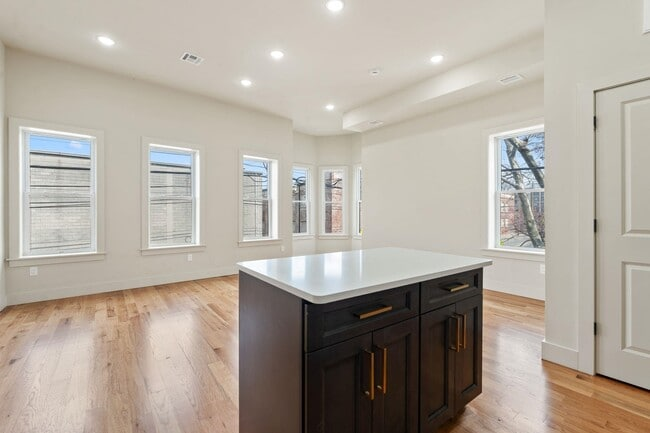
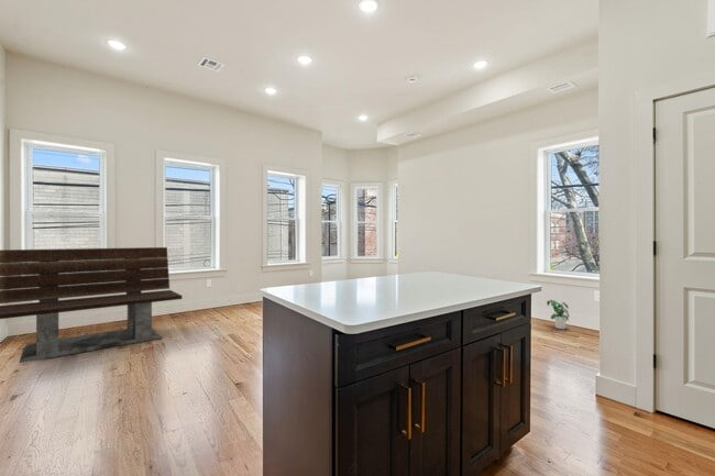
+ bench [0,246,184,364]
+ potted plant [546,299,570,330]
